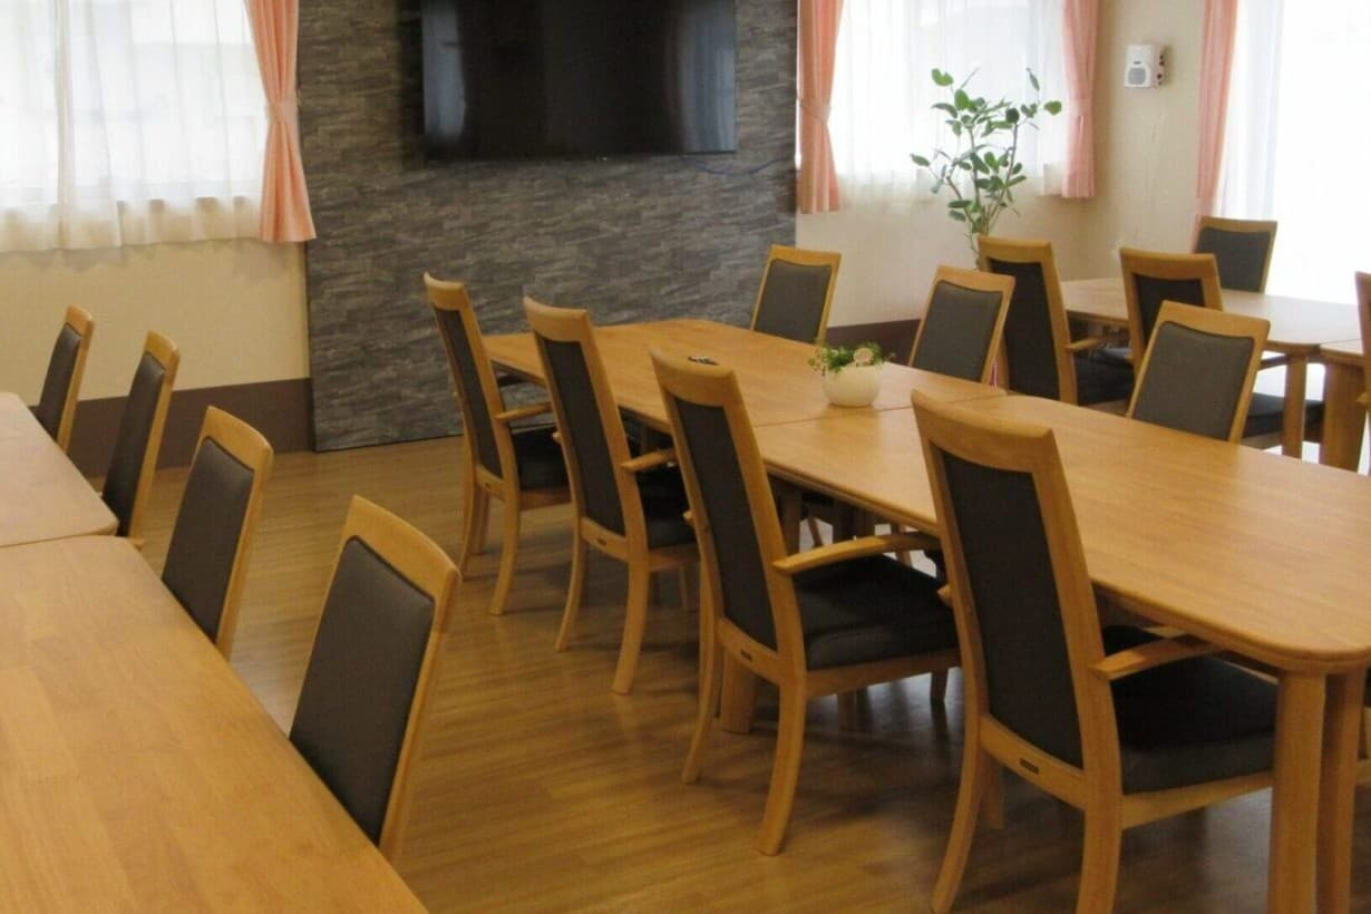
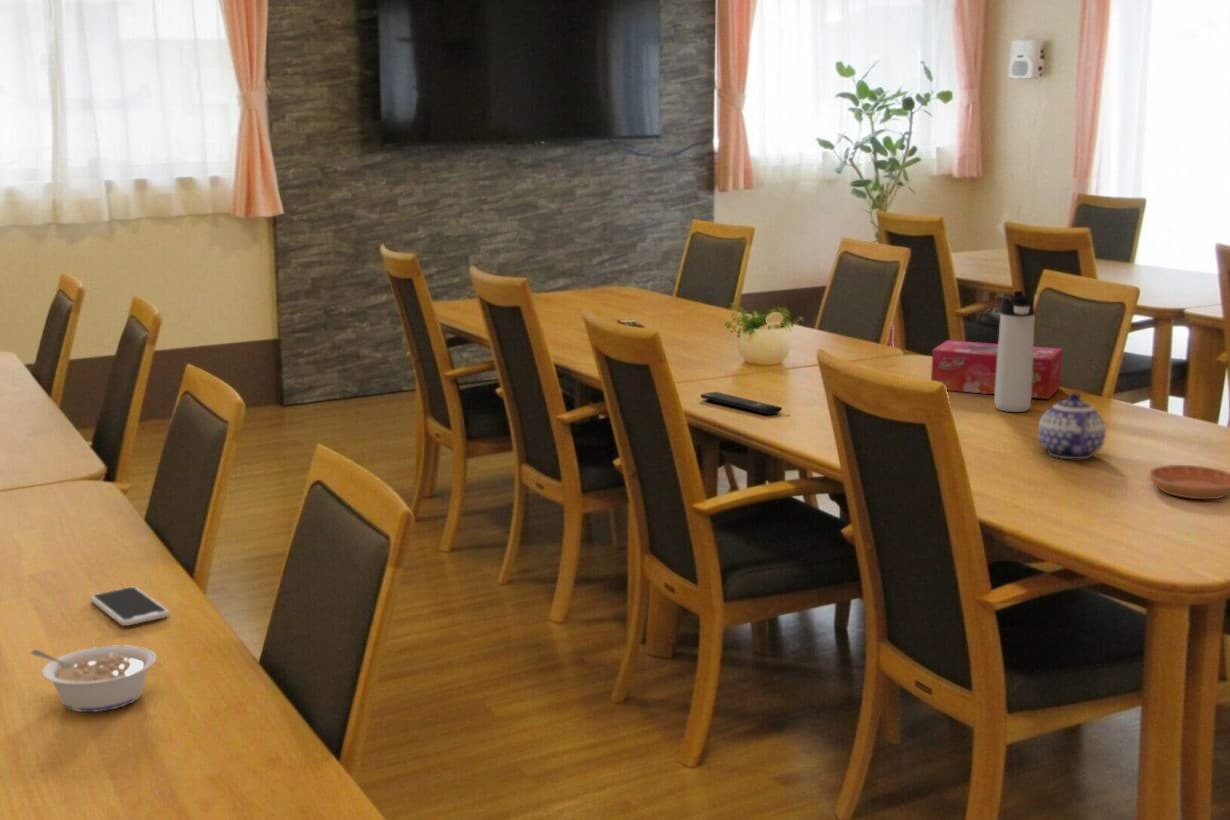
+ tissue box [930,339,1064,400]
+ saucer [1148,464,1230,500]
+ teapot [1037,392,1107,460]
+ remote control [700,391,783,416]
+ legume [30,644,157,713]
+ thermos bottle [994,290,1036,413]
+ smartphone [89,586,170,627]
